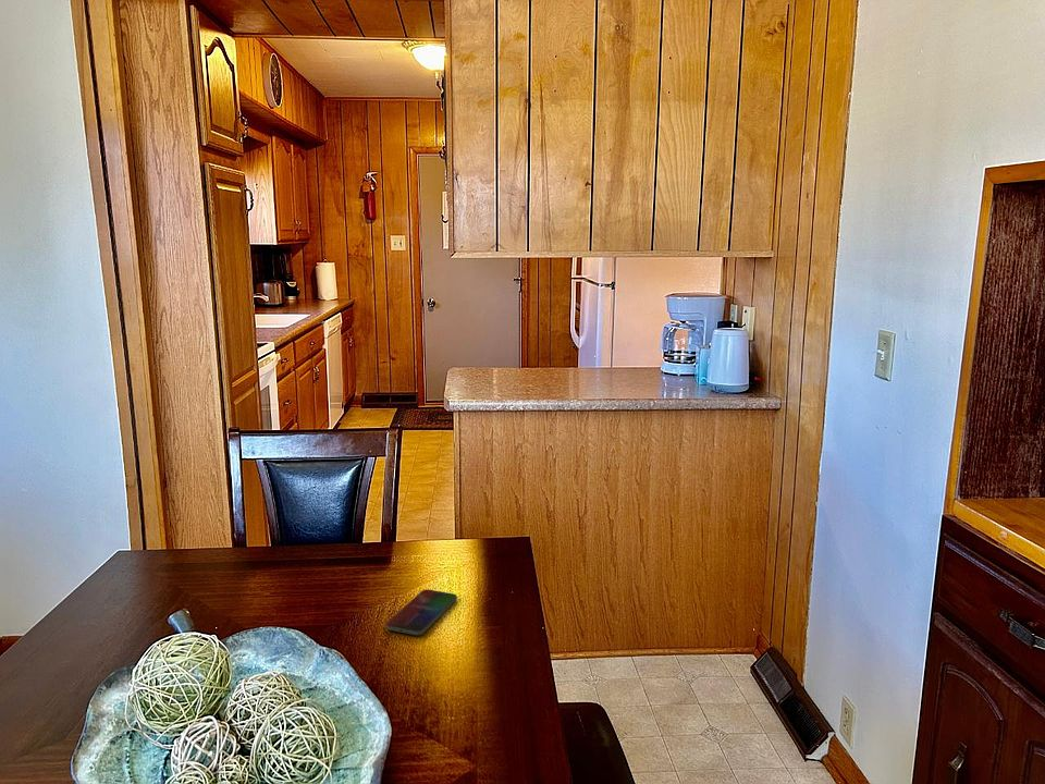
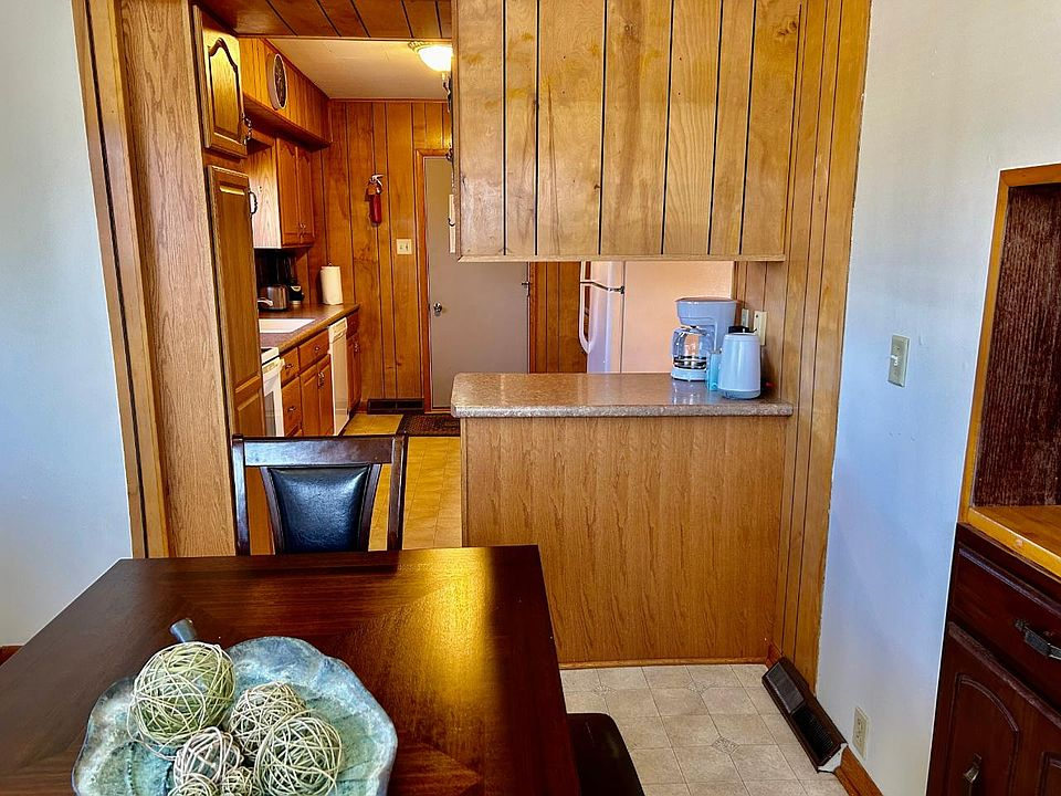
- smartphone [384,588,458,636]
